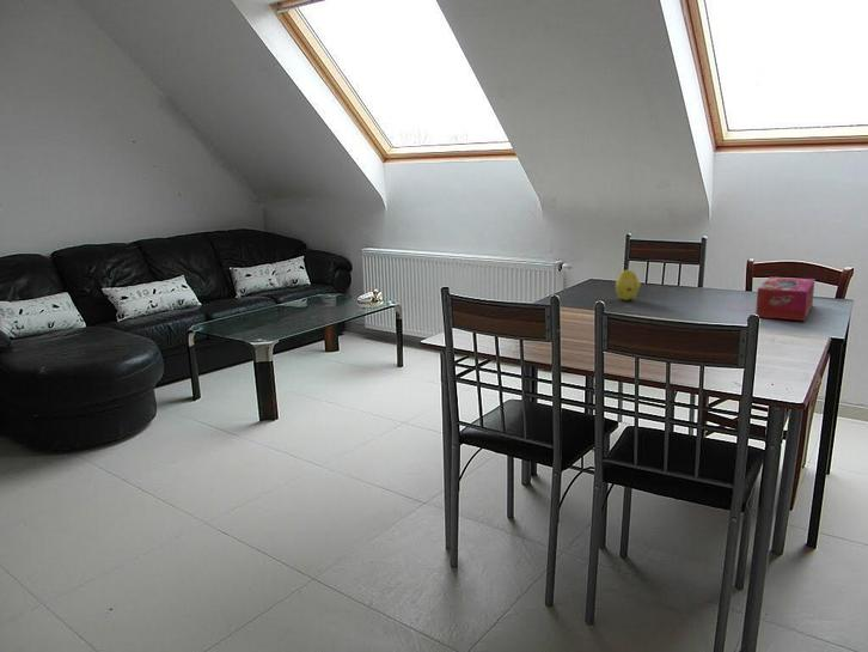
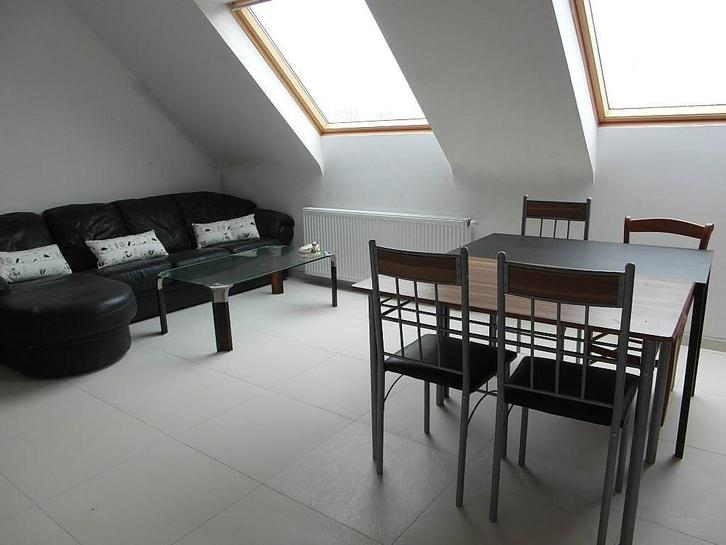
- tissue box [754,276,817,322]
- fruit [615,268,641,301]
